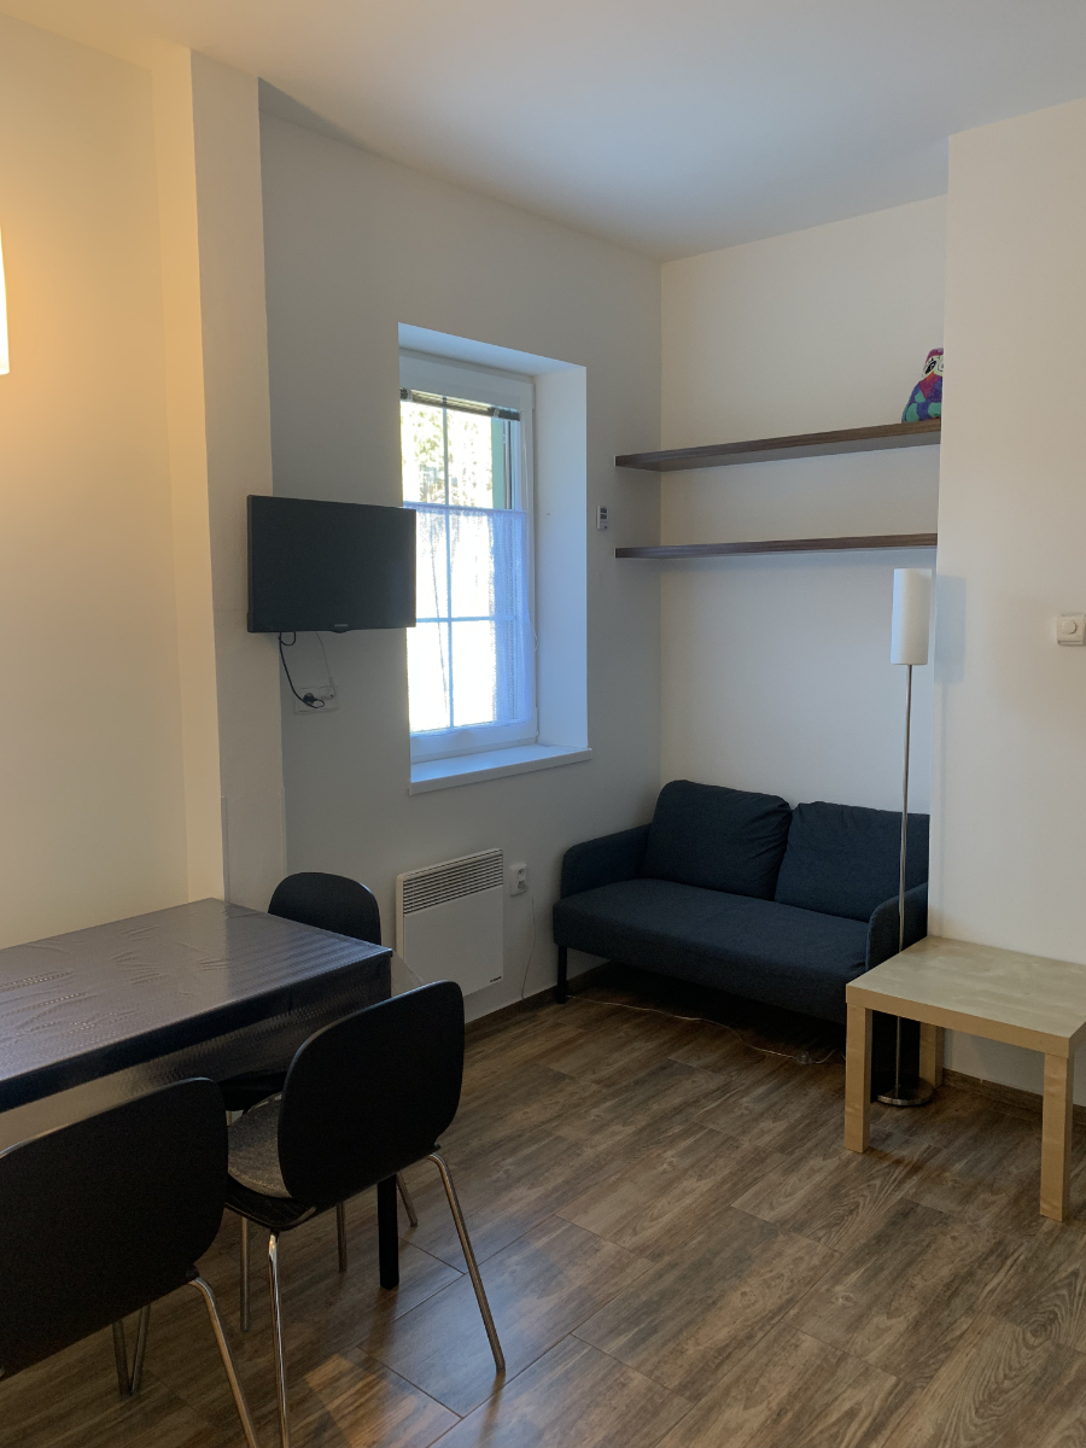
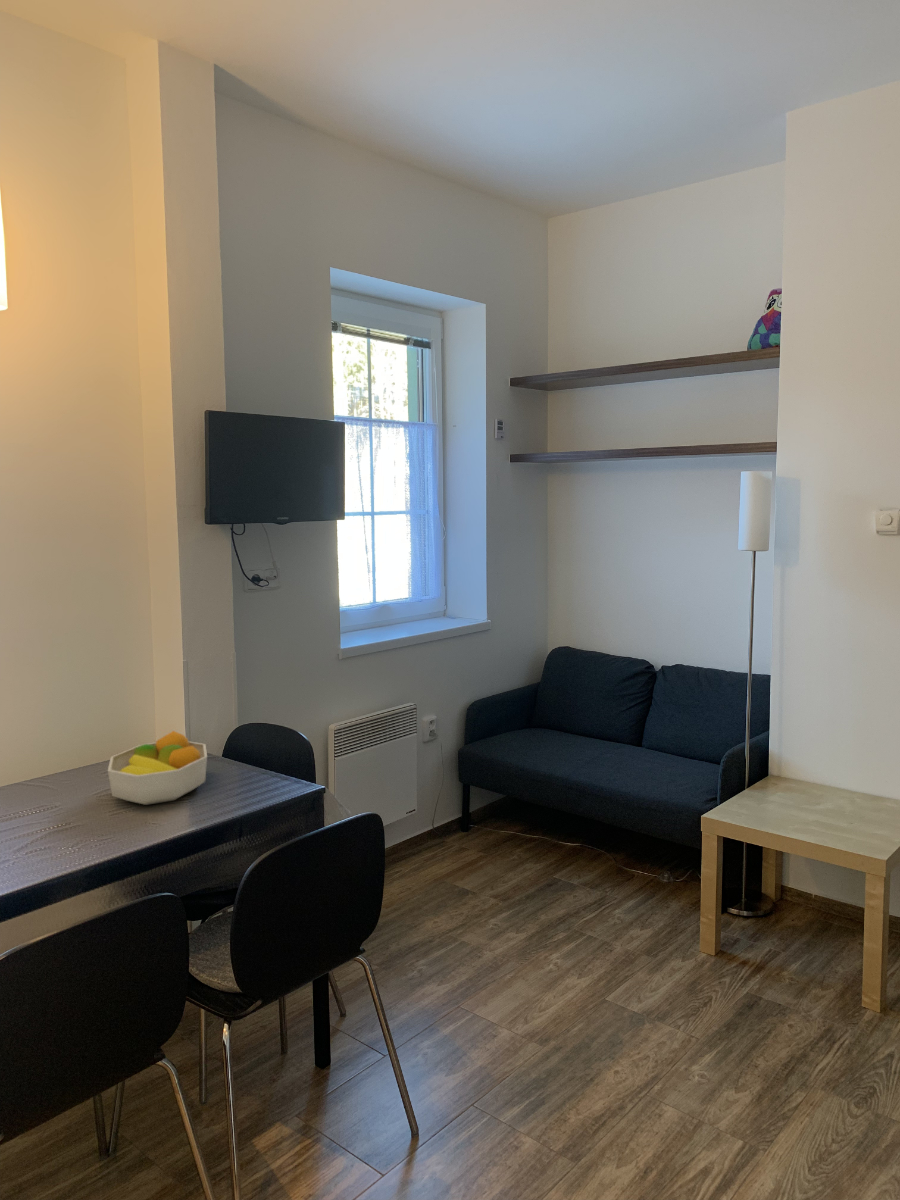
+ fruit bowl [107,730,208,806]
